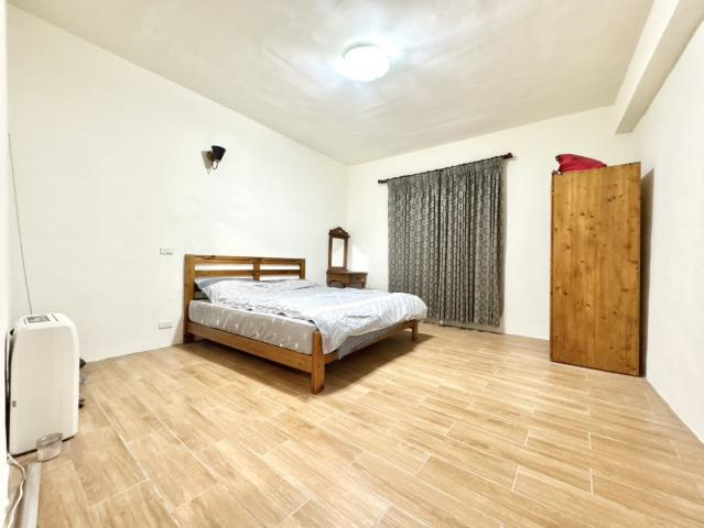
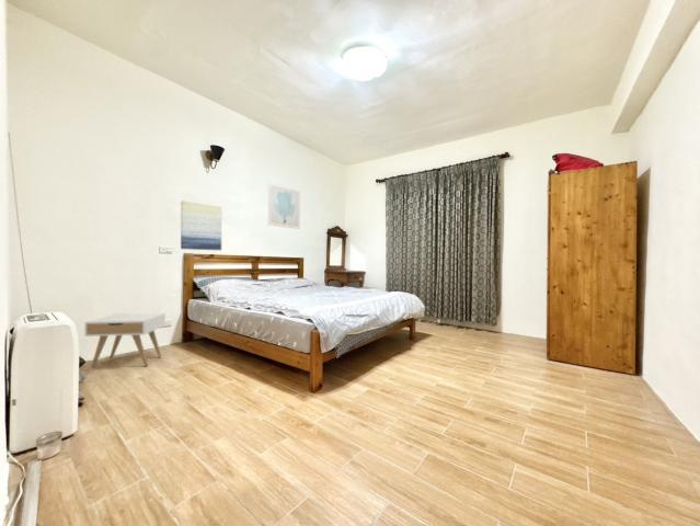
+ nightstand [83,312,167,369]
+ wall art [267,182,301,230]
+ wall art [180,199,222,251]
